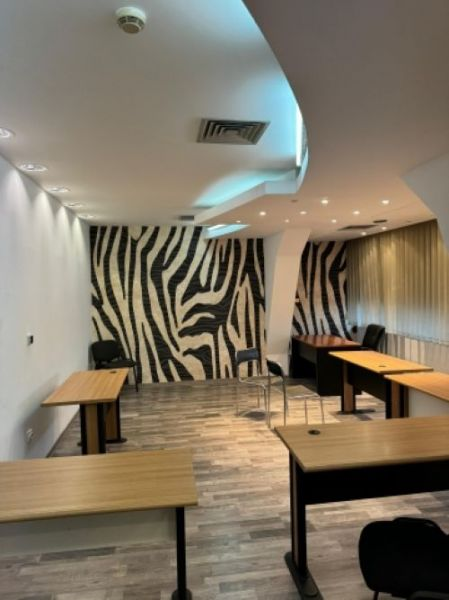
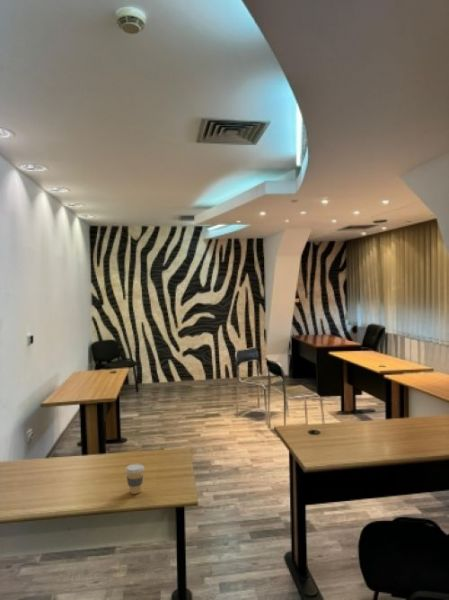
+ coffee cup [124,463,145,495]
